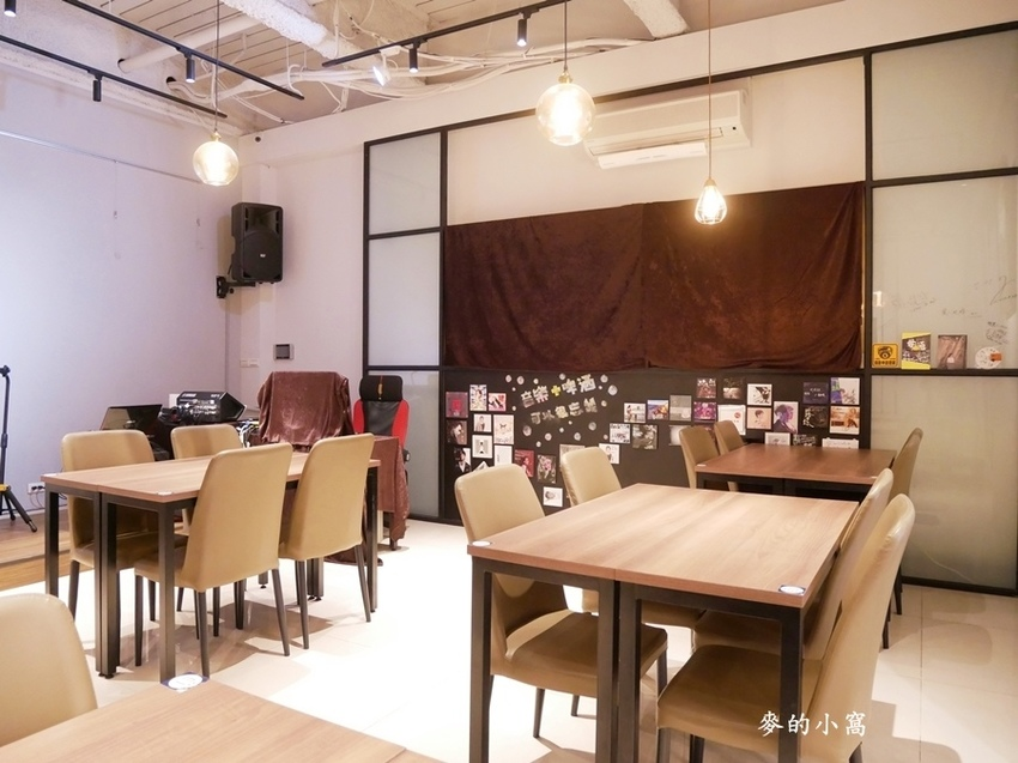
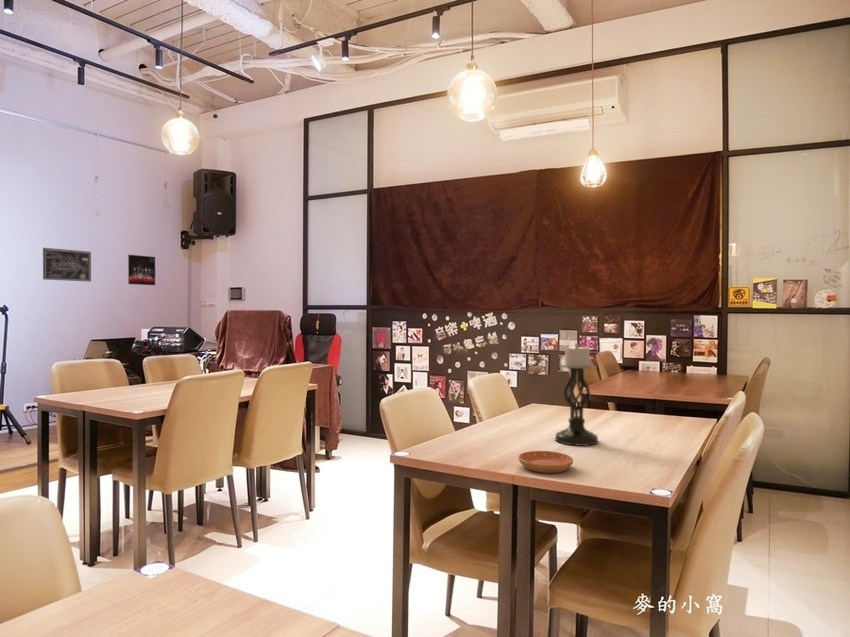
+ candle holder [554,343,599,447]
+ wall art [42,247,92,282]
+ saucer [518,450,574,474]
+ album cover [127,254,156,286]
